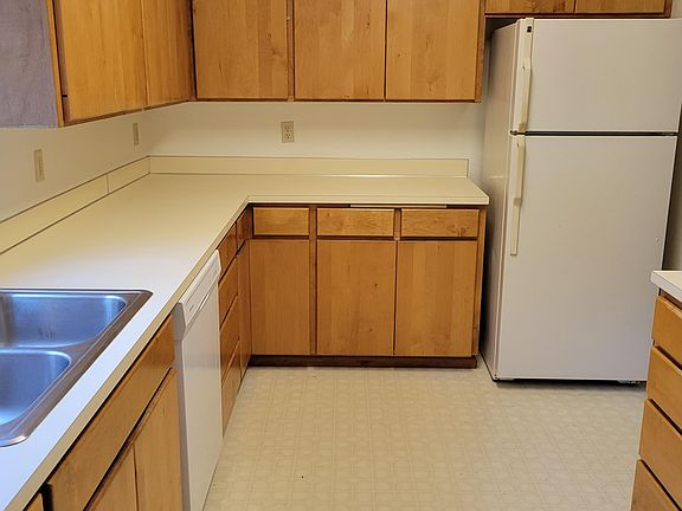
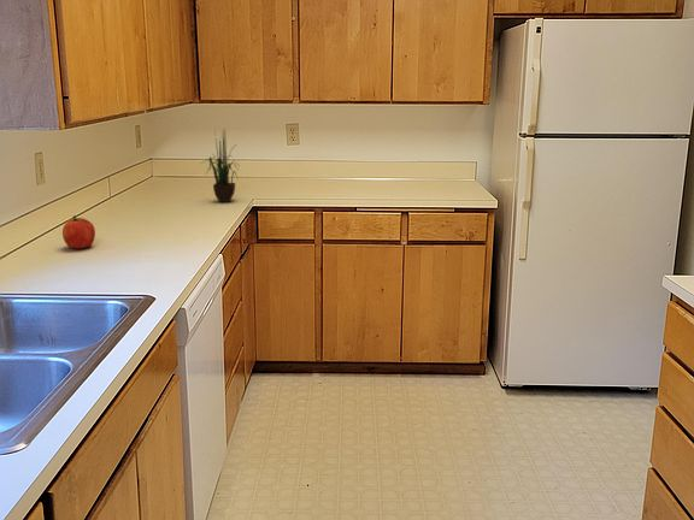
+ apple [61,214,96,250]
+ potted plant [198,130,239,203]
